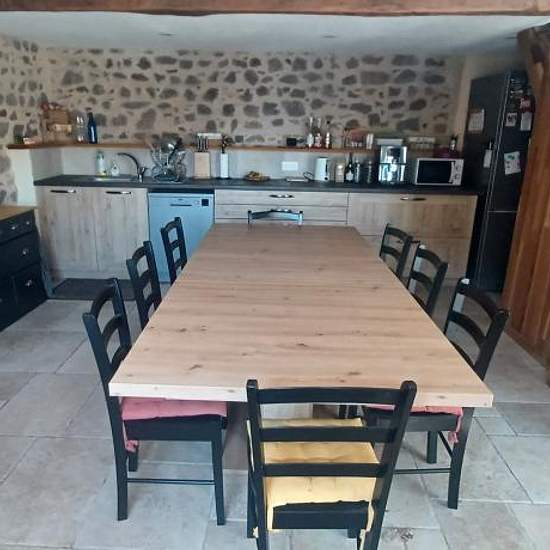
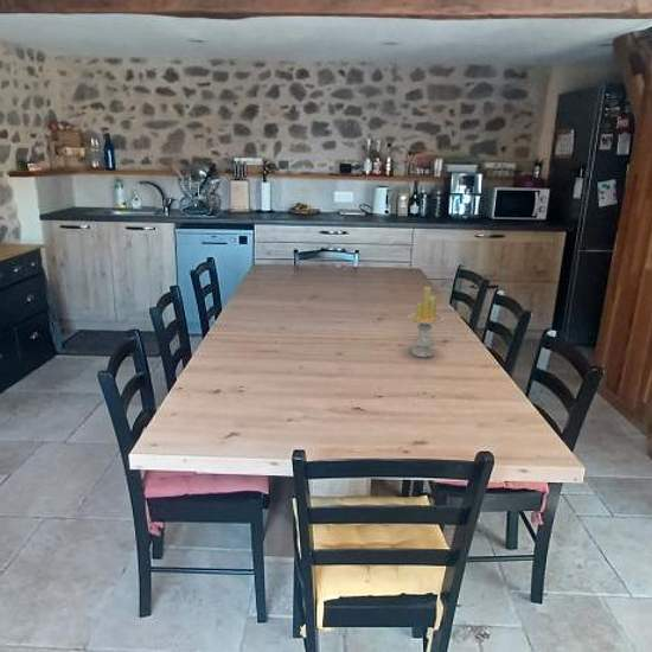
+ candle [407,286,445,358]
